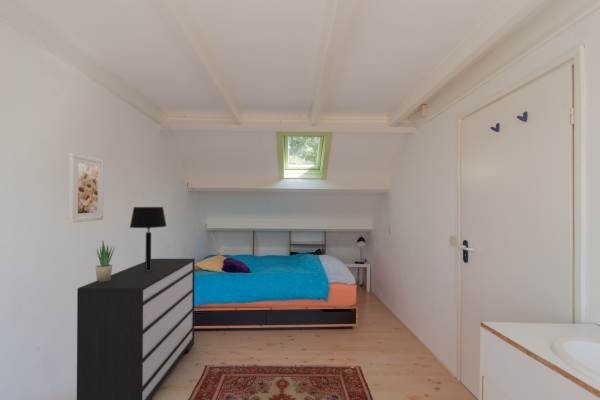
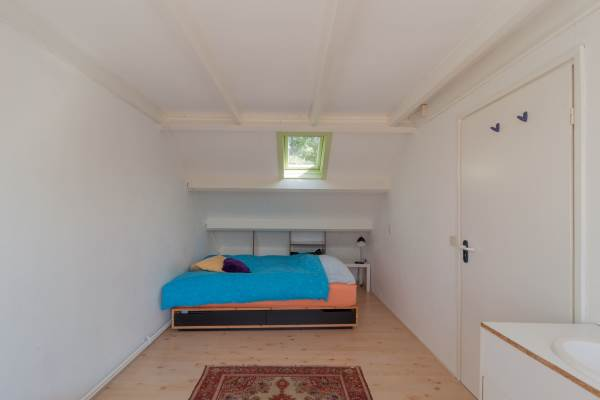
- dresser [76,258,196,400]
- table lamp [129,206,167,271]
- potted plant [94,240,116,282]
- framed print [68,152,105,224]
